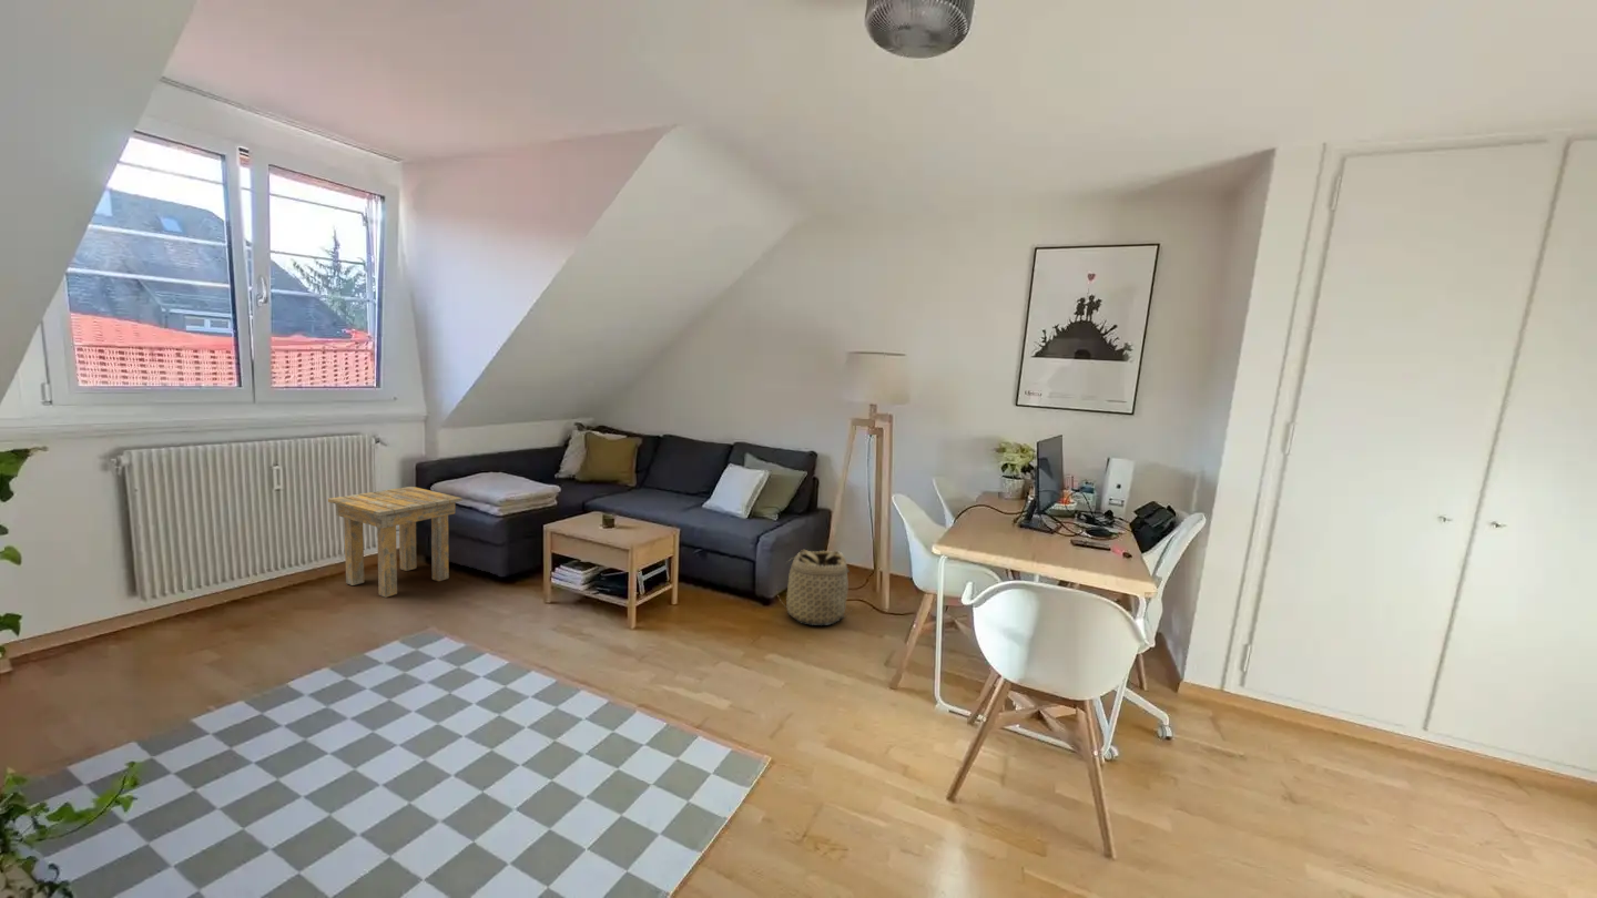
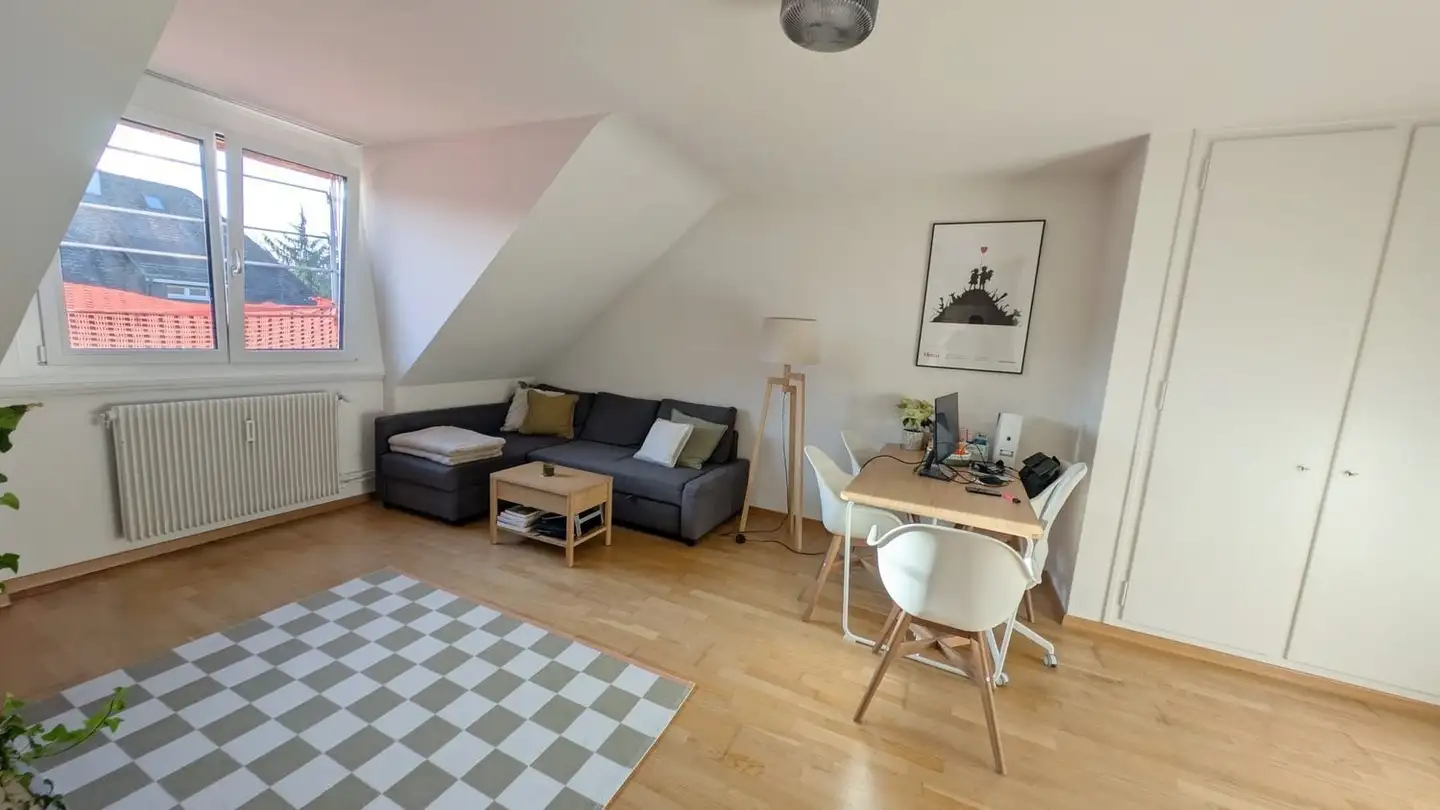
- basket [775,549,854,626]
- side table [327,486,464,599]
